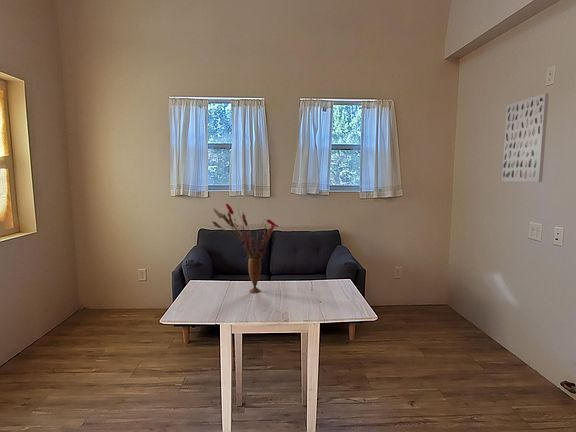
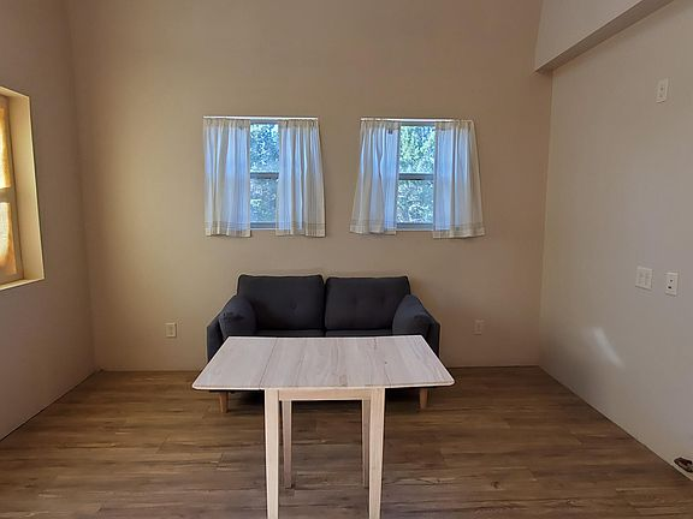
- wall art [501,92,550,183]
- bouquet [211,203,279,294]
